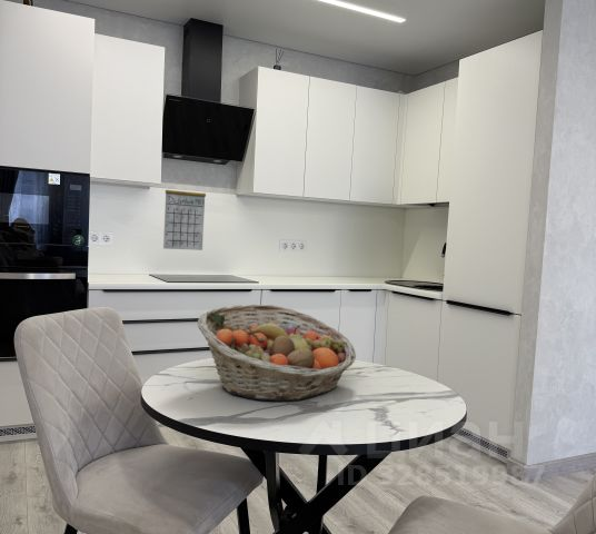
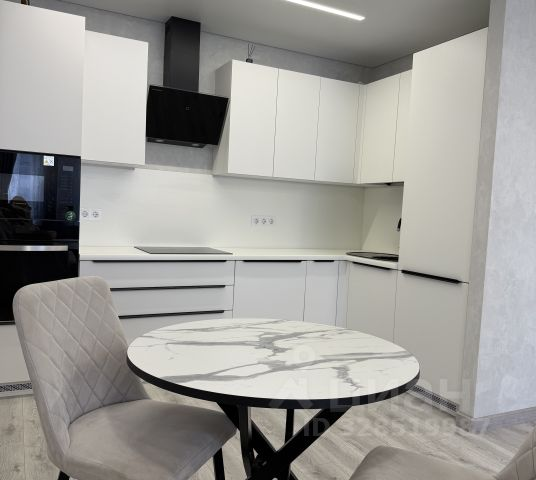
- calendar [162,177,207,251]
- fruit basket [197,304,357,403]
